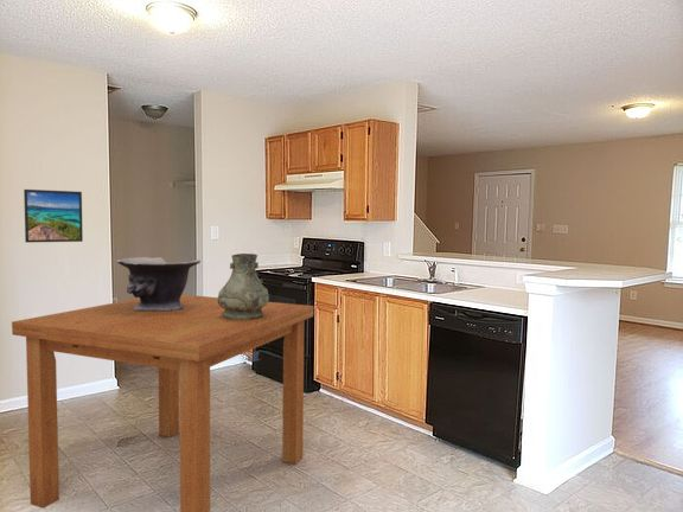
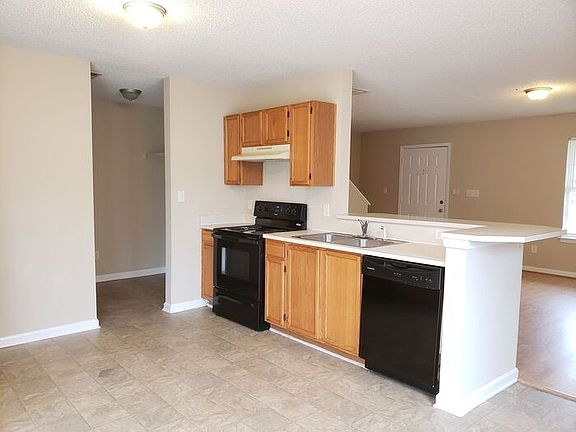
- dining table [11,294,314,512]
- decorative bowl [115,256,202,311]
- vase [217,252,270,320]
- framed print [23,188,84,244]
